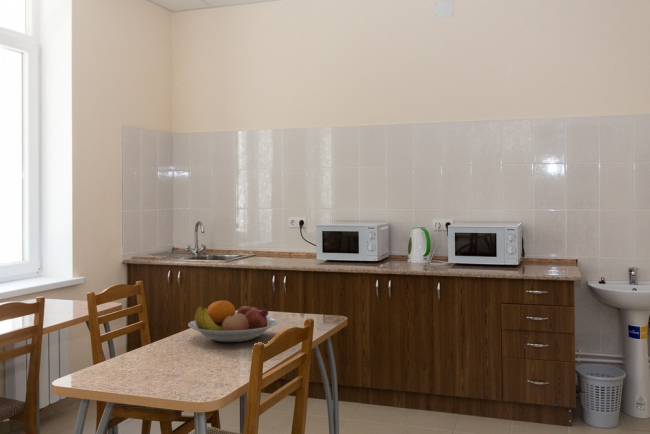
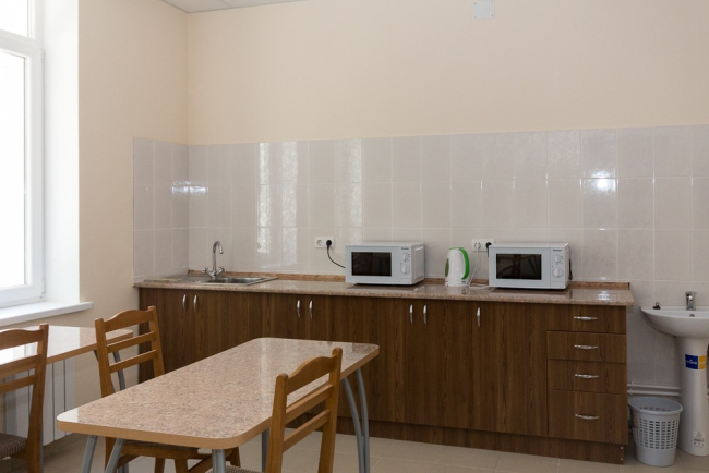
- fruit bowl [187,300,279,343]
